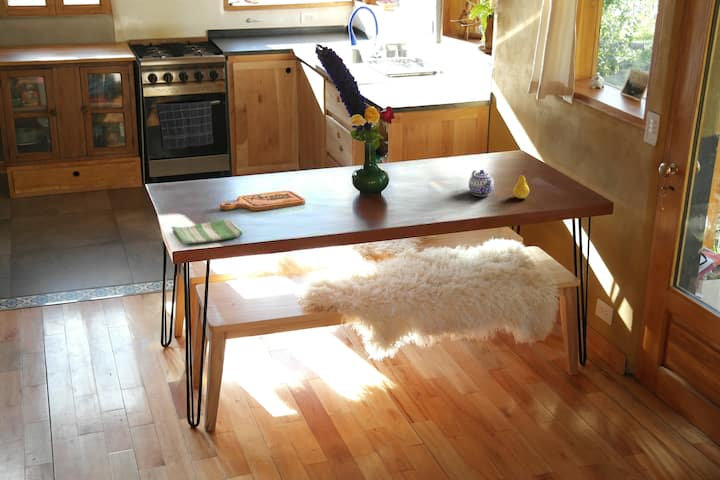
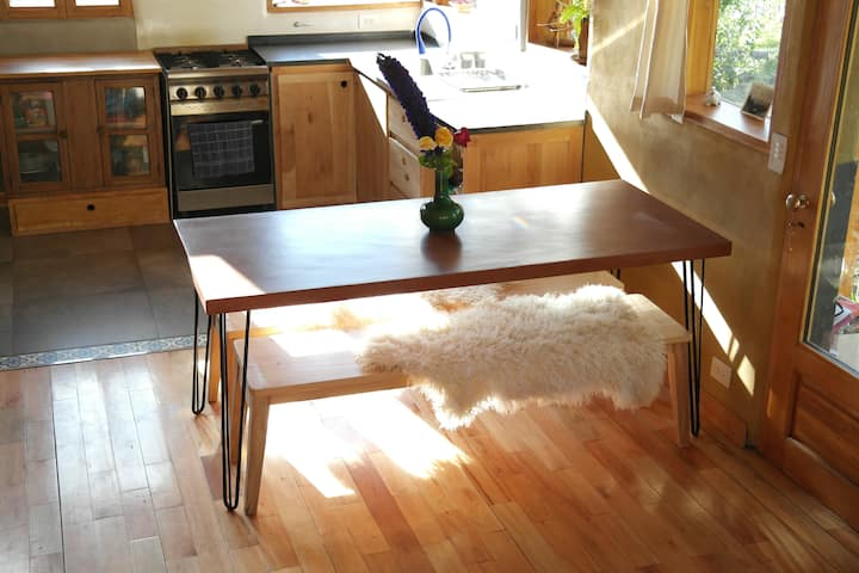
- cutting board [219,190,306,212]
- dish towel [170,218,244,245]
- teapot [468,169,495,197]
- fruit [512,169,530,200]
